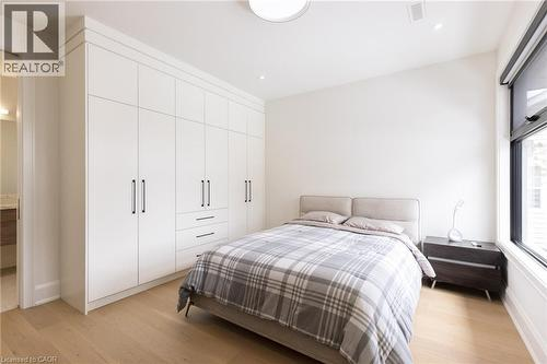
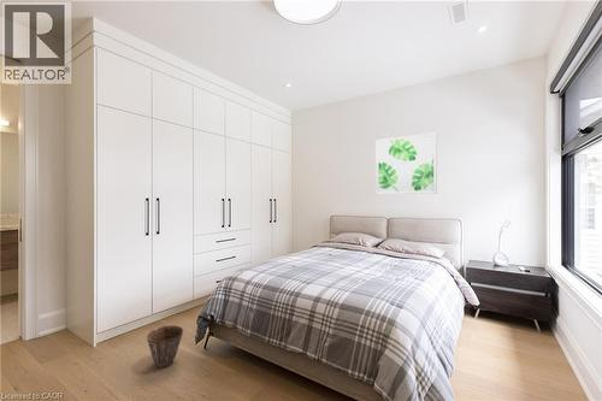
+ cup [146,324,184,368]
+ wall art [374,131,438,195]
